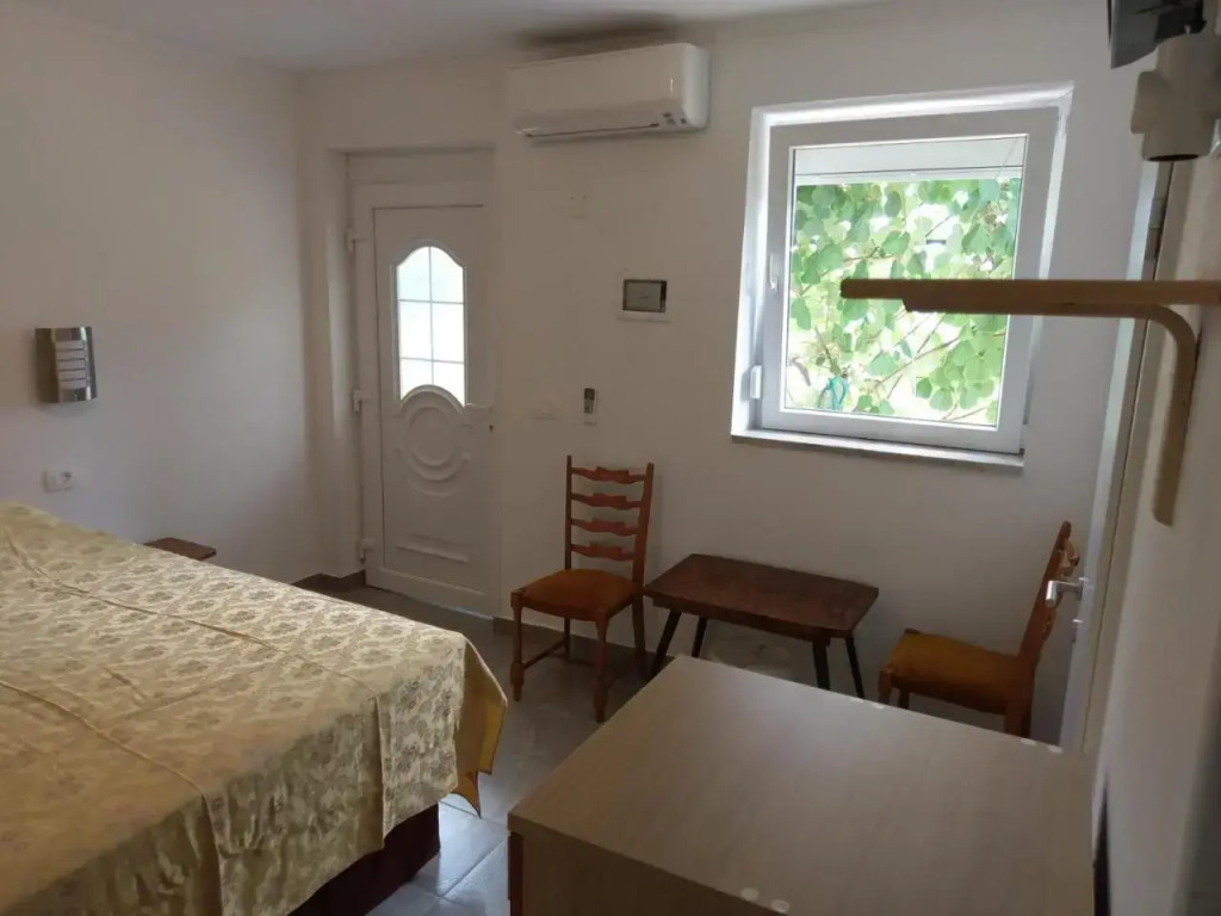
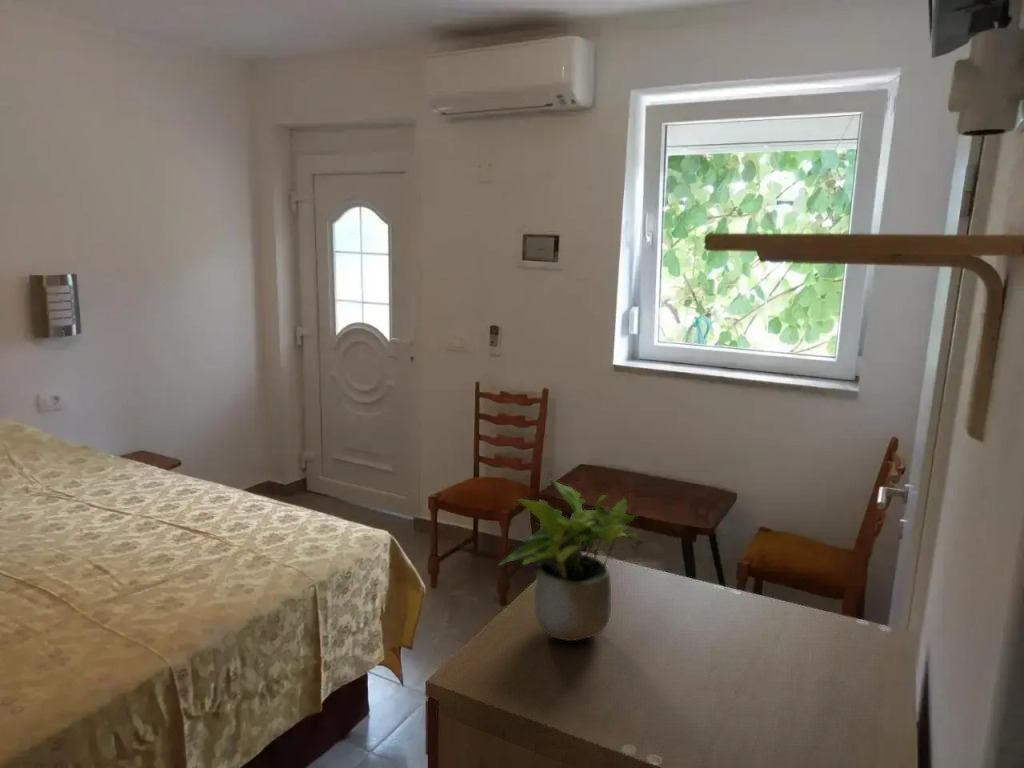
+ potted plant [498,478,639,642]
